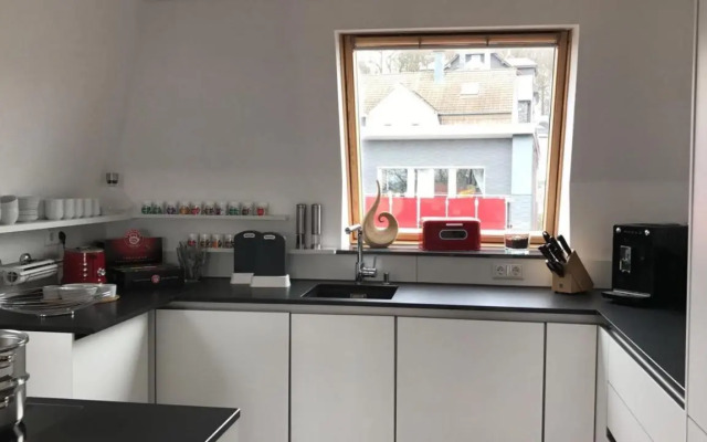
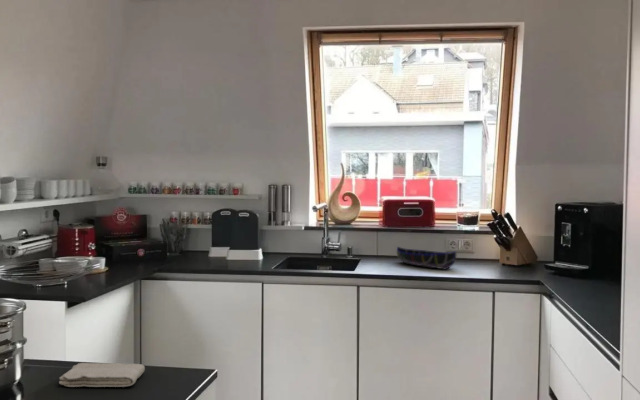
+ washcloth [58,362,146,388]
+ bowl [396,246,458,271]
